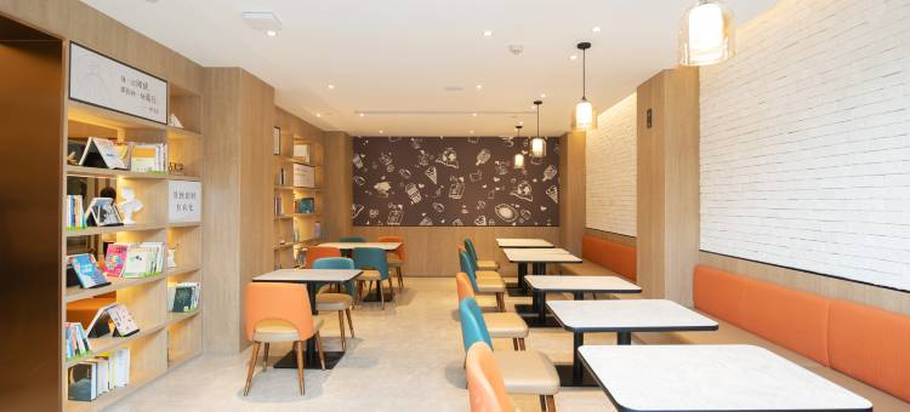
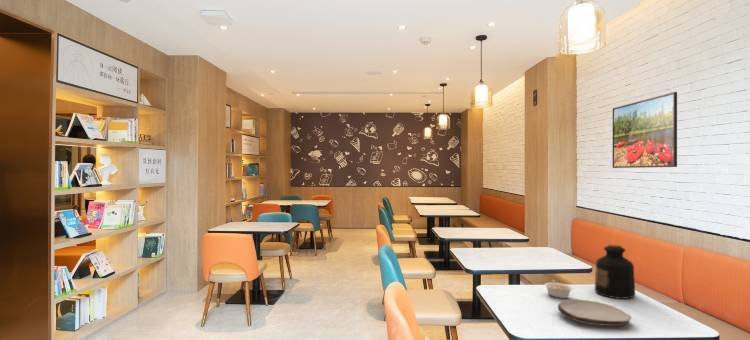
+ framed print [612,91,678,169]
+ bottle [594,243,636,300]
+ legume [543,278,574,299]
+ plate [557,298,632,327]
